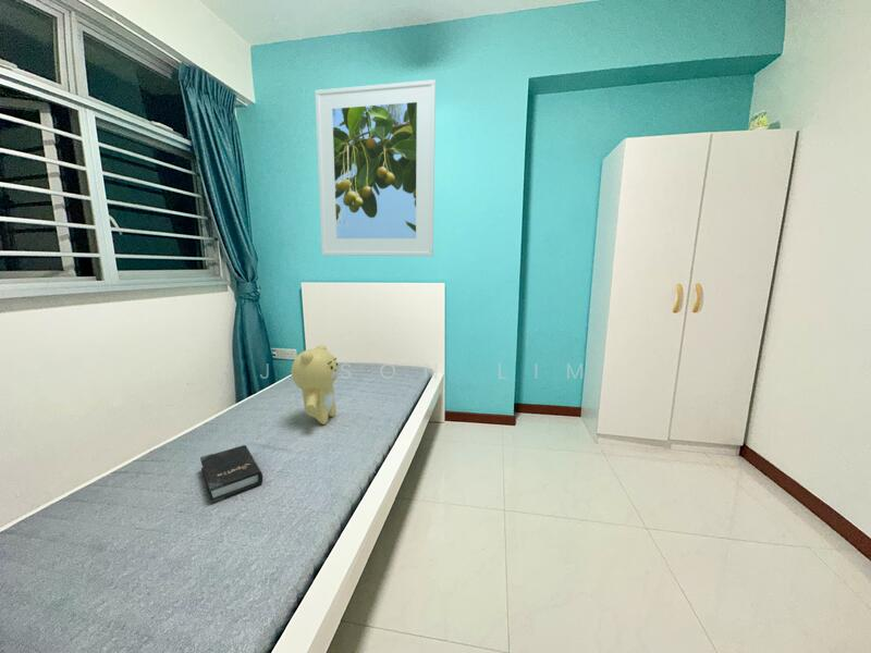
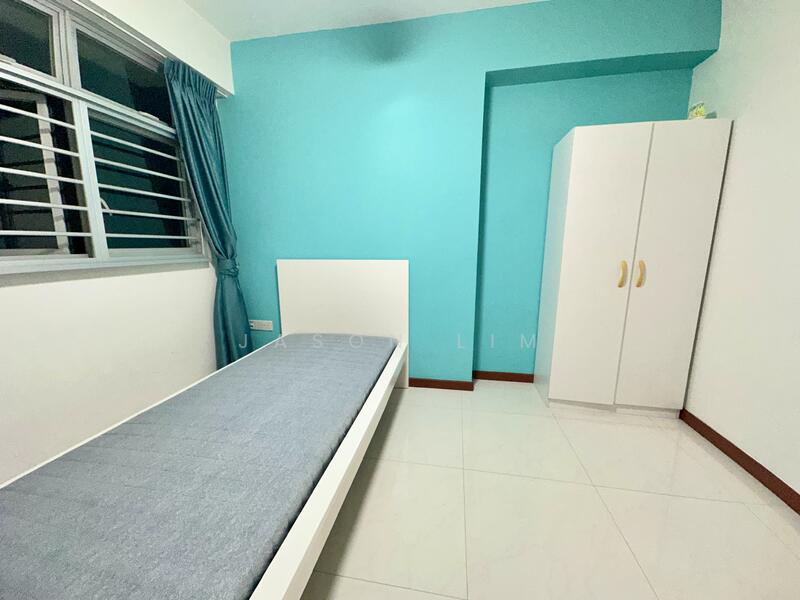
- hardback book [199,444,263,505]
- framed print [314,78,437,257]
- teddy bear [291,344,339,426]
